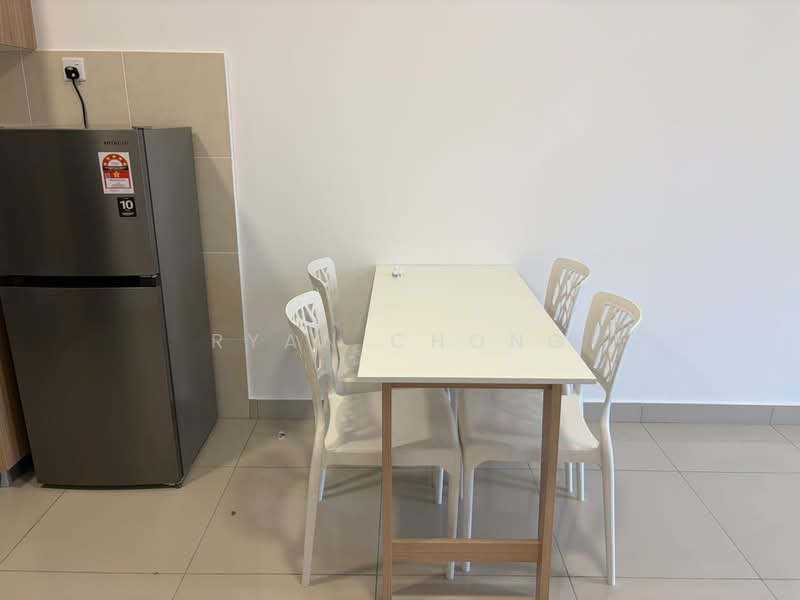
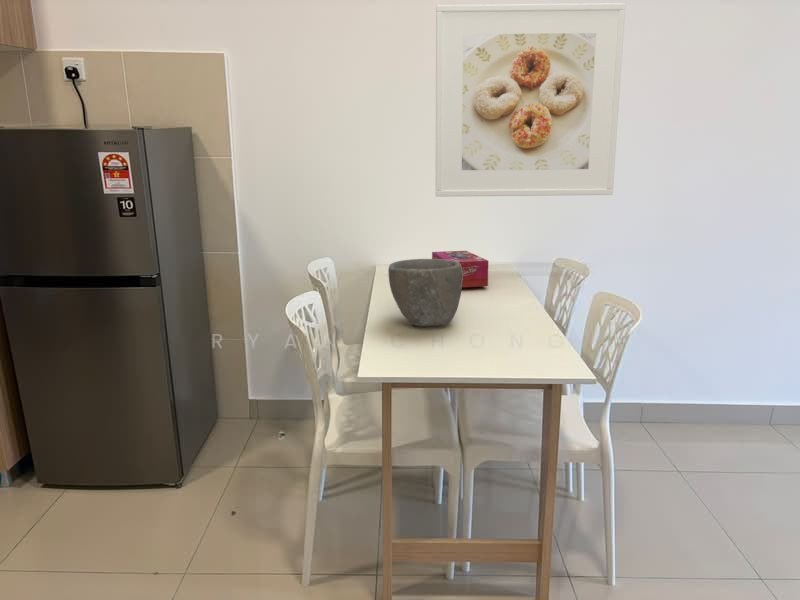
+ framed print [435,2,626,198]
+ tissue box [431,250,489,288]
+ bowl [387,258,463,327]
